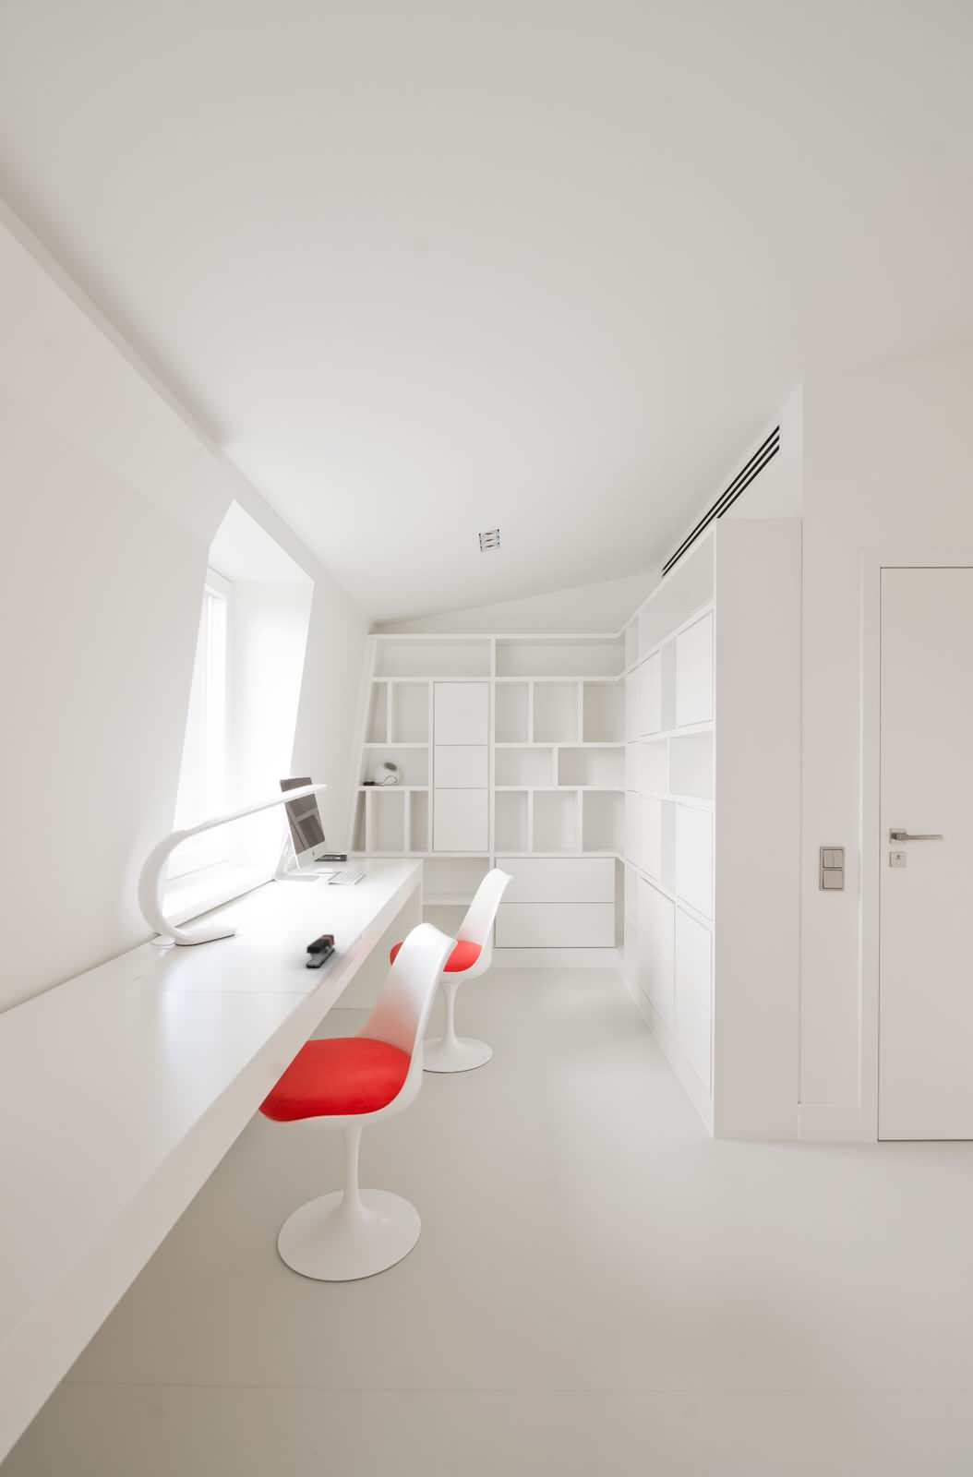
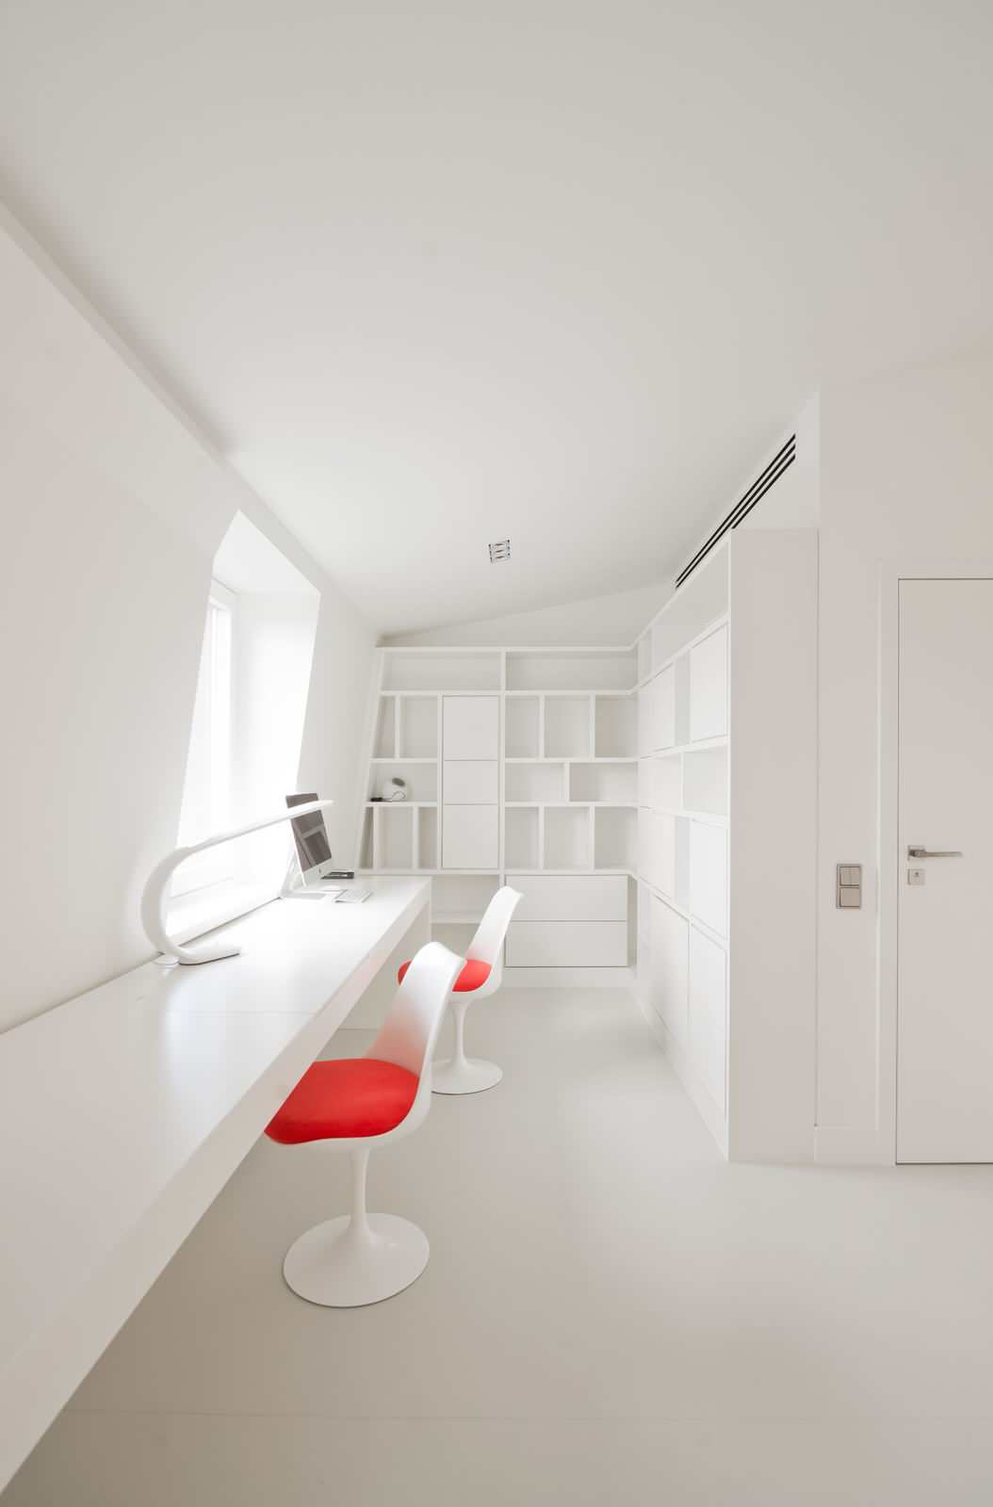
- stapler [305,933,336,969]
